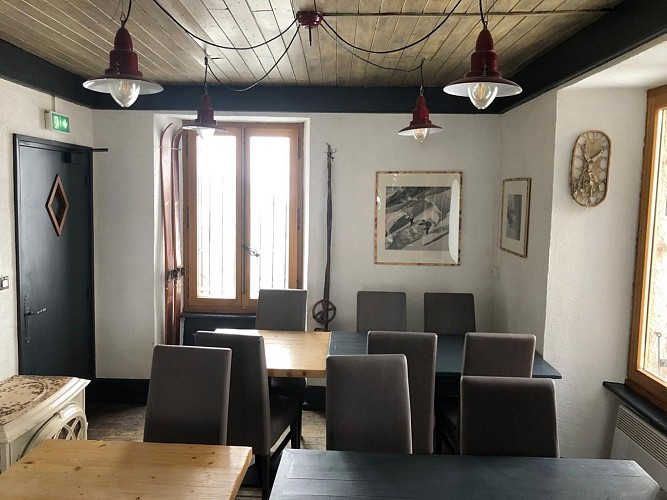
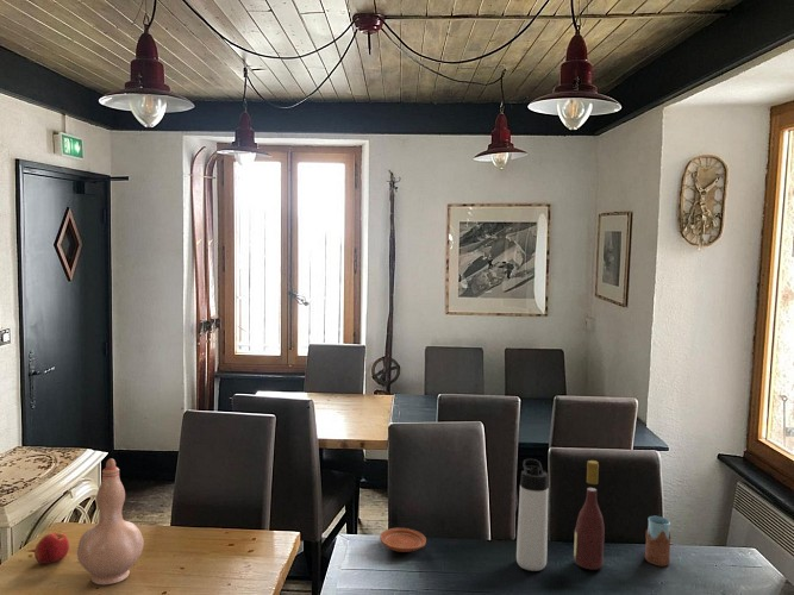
+ plate [379,527,427,553]
+ wine bottle [573,459,606,571]
+ apple [33,531,70,565]
+ thermos bottle [515,458,550,572]
+ drinking glass [644,515,671,566]
+ vase [76,457,145,585]
